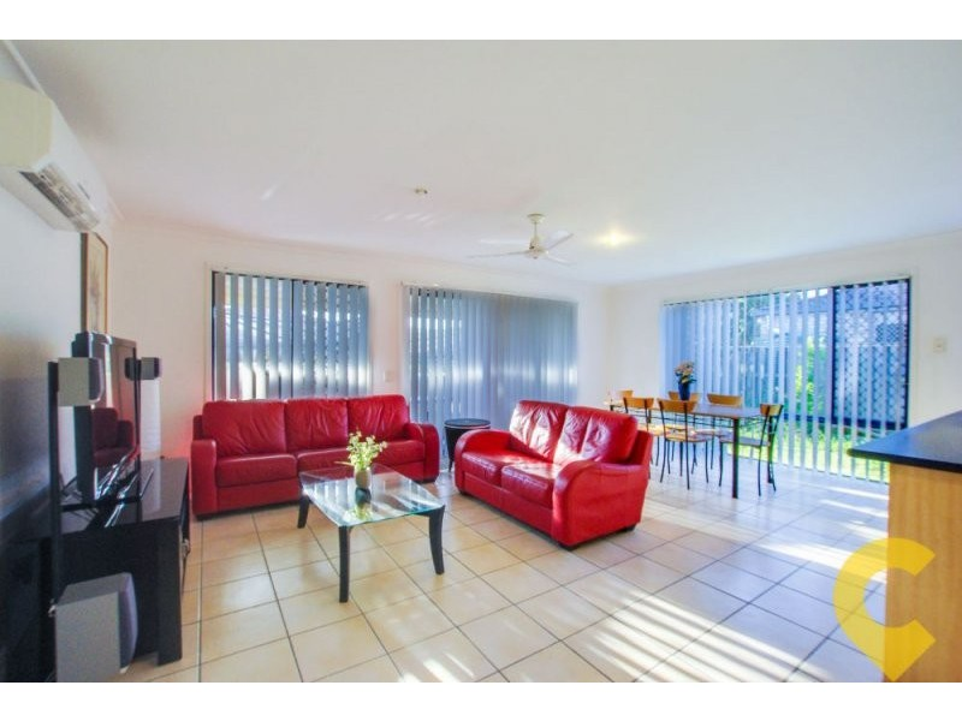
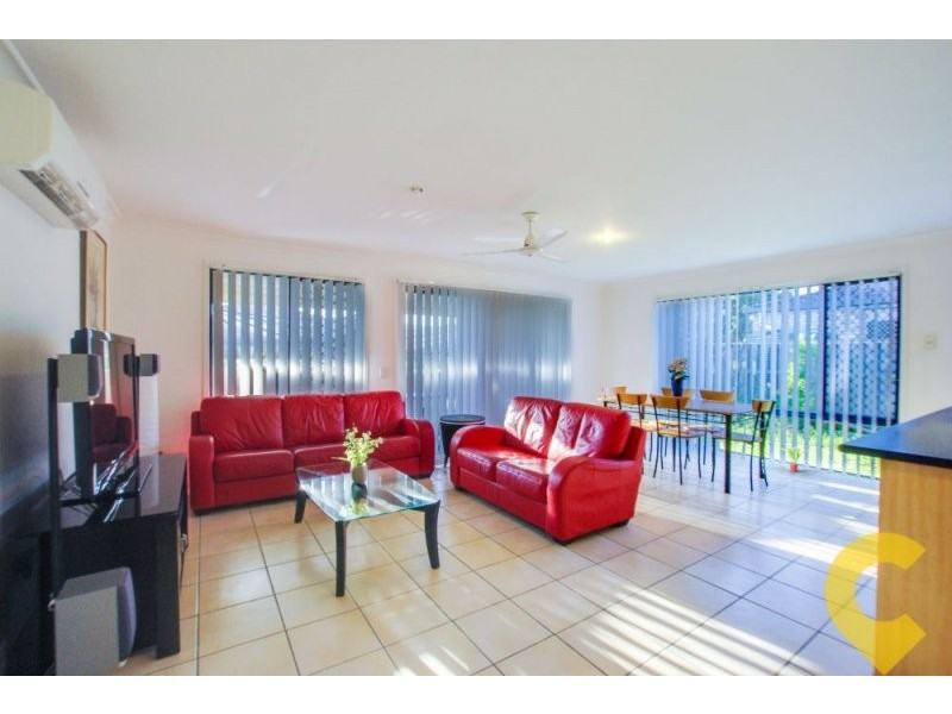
+ potted plant [777,445,812,472]
